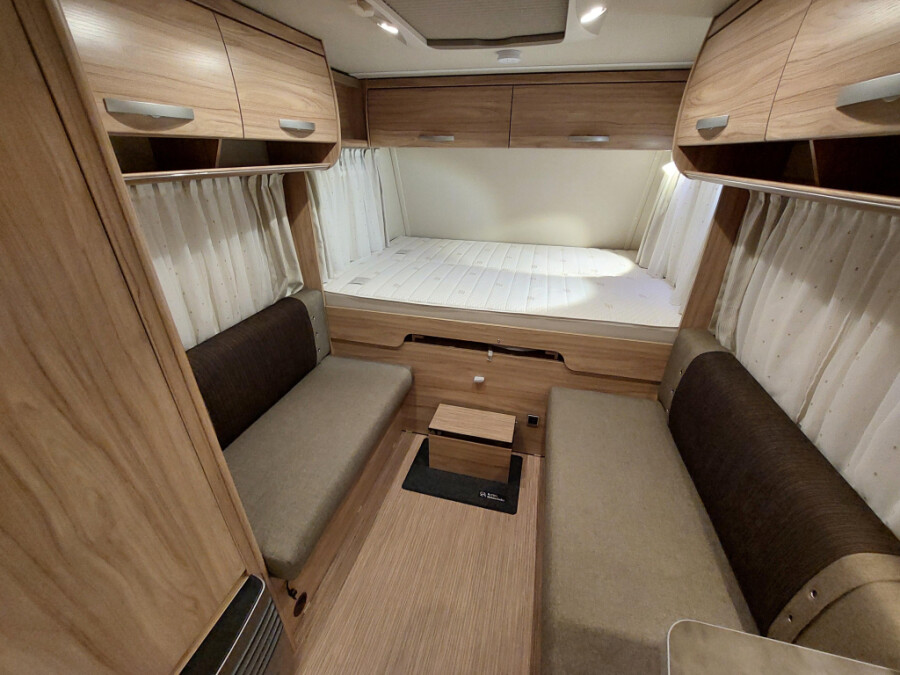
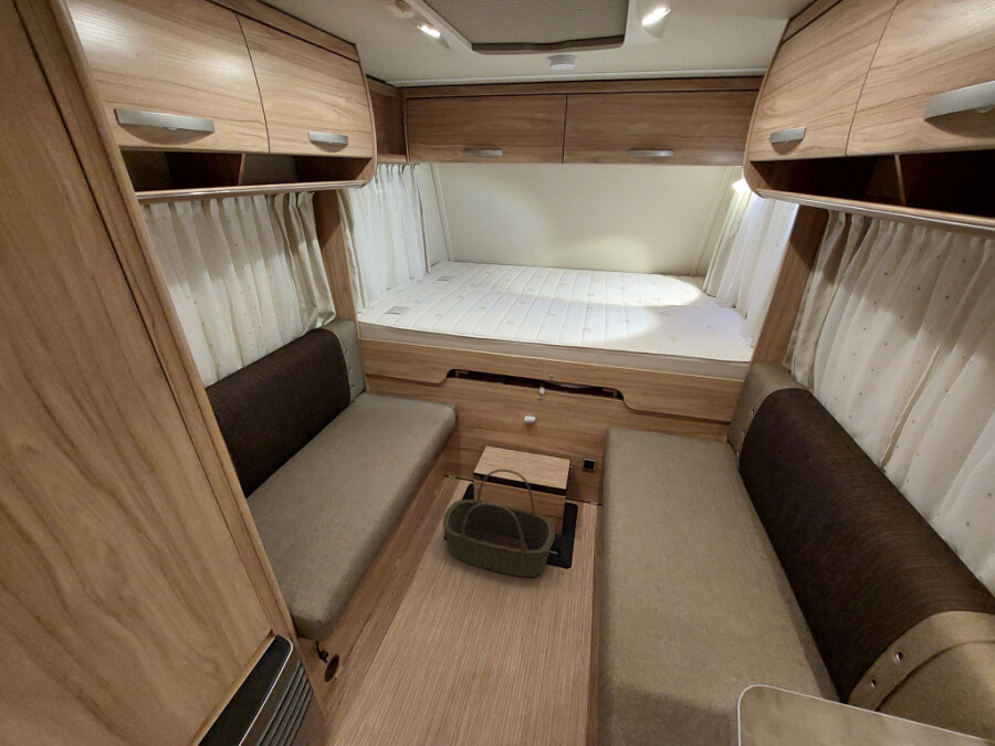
+ basket [441,469,556,578]
